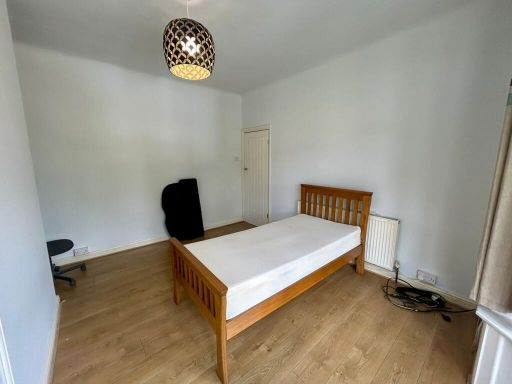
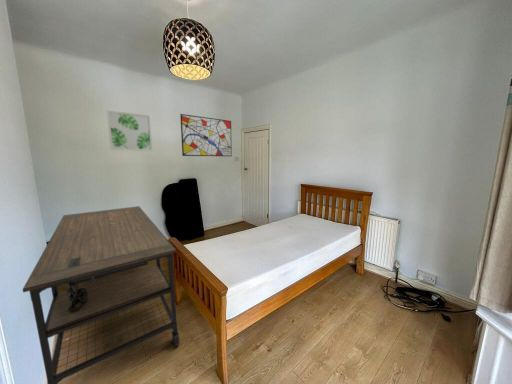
+ desk [22,205,180,384]
+ wall art [179,113,233,157]
+ wall art [106,109,153,152]
